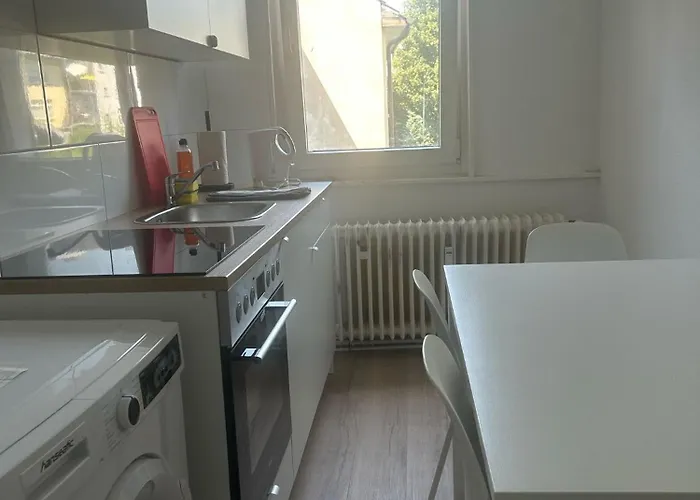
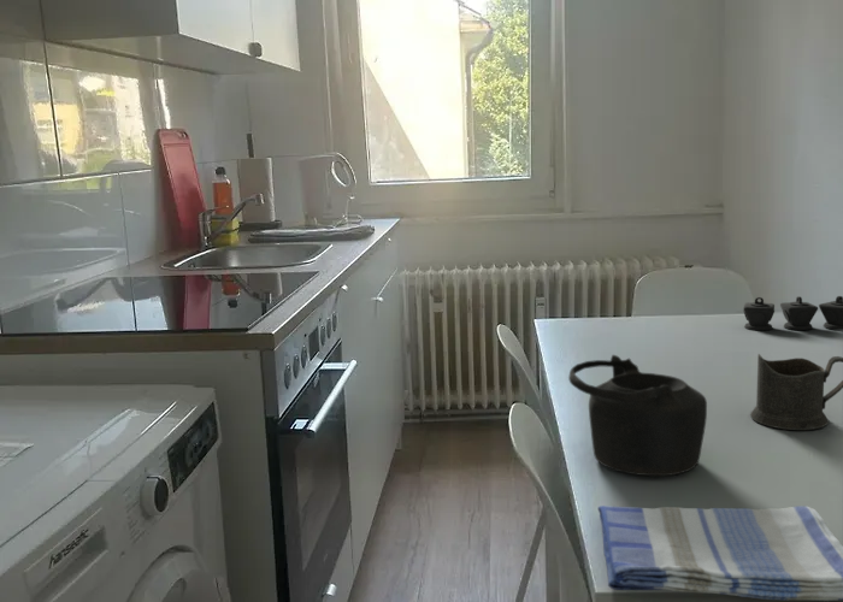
+ cup [749,353,843,431]
+ teapot [567,354,708,477]
+ sugar bowl [742,295,843,331]
+ dish towel [597,504,843,602]
